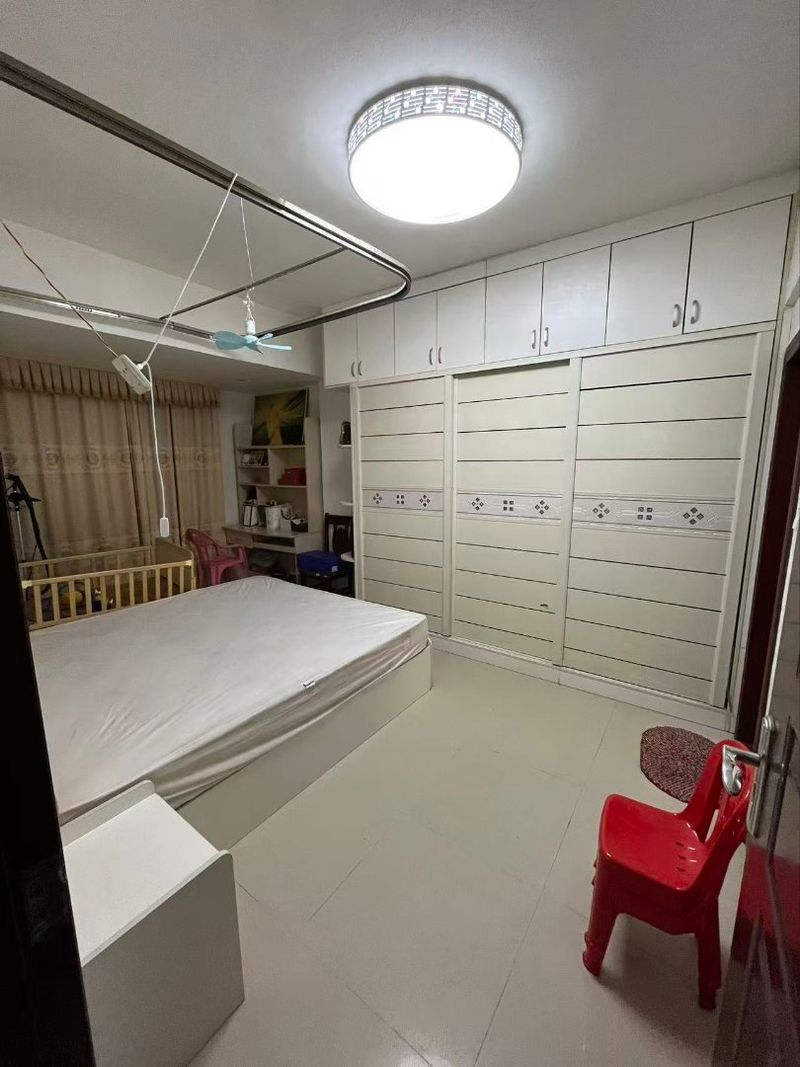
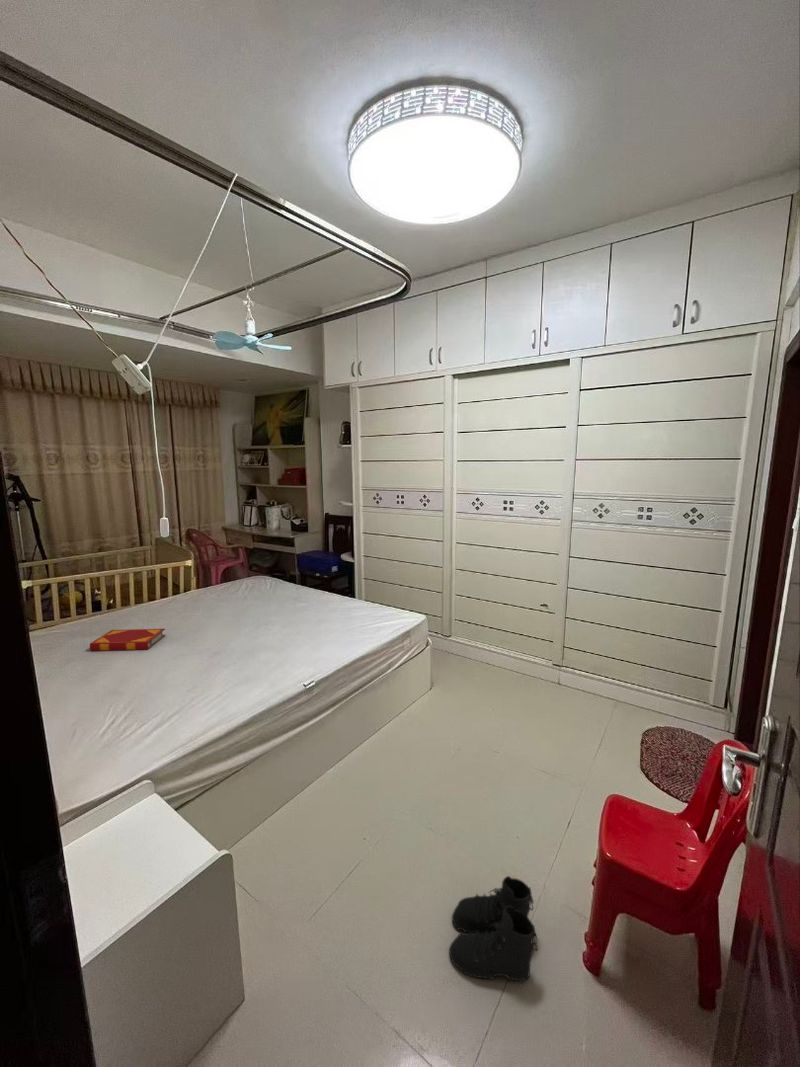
+ hardback book [89,628,166,652]
+ boots [448,875,538,983]
